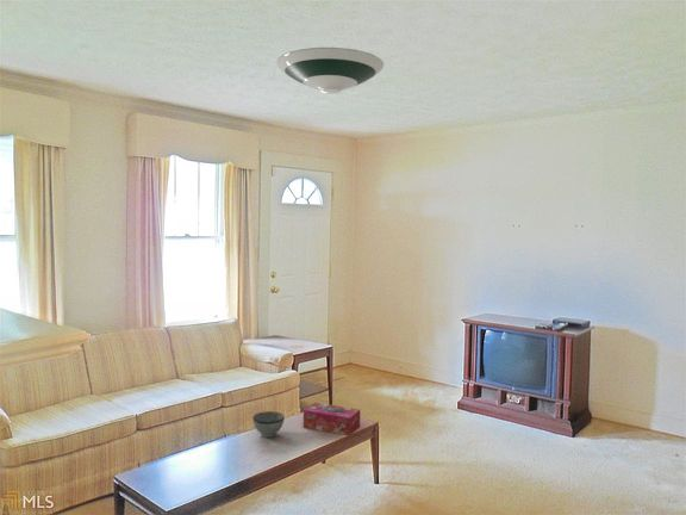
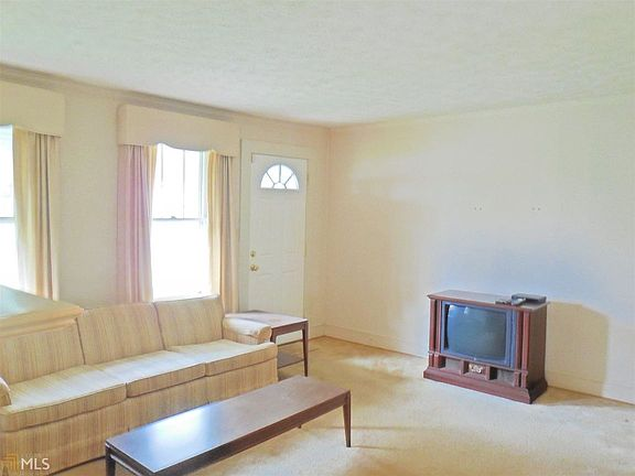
- bowl [251,410,286,439]
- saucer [275,46,385,95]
- tissue box [303,402,361,436]
